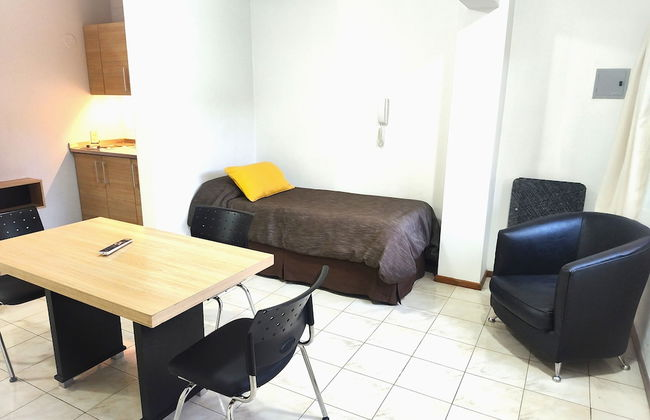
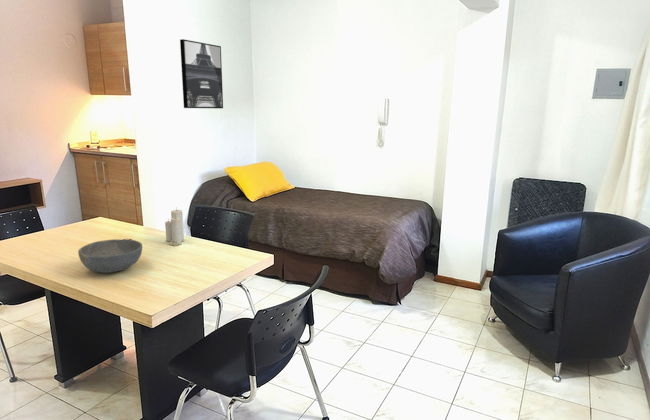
+ wall art [179,38,224,109]
+ candle [164,206,185,247]
+ bowl [77,238,143,274]
